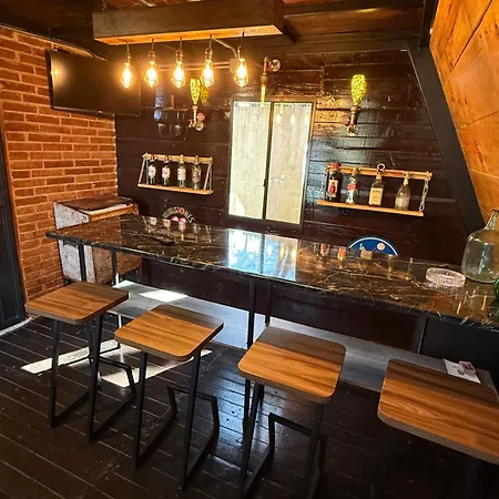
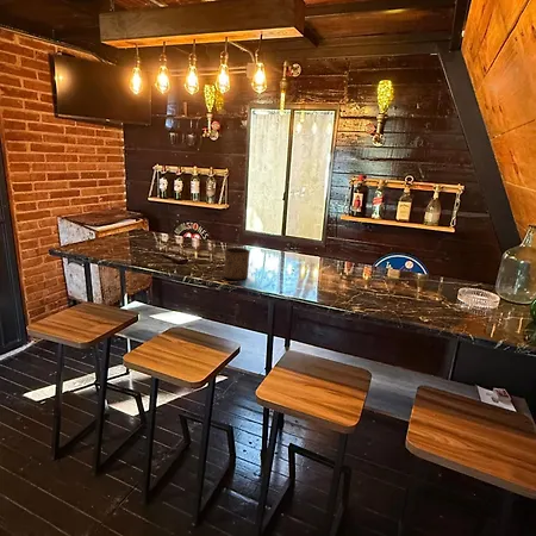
+ cup [223,247,251,281]
